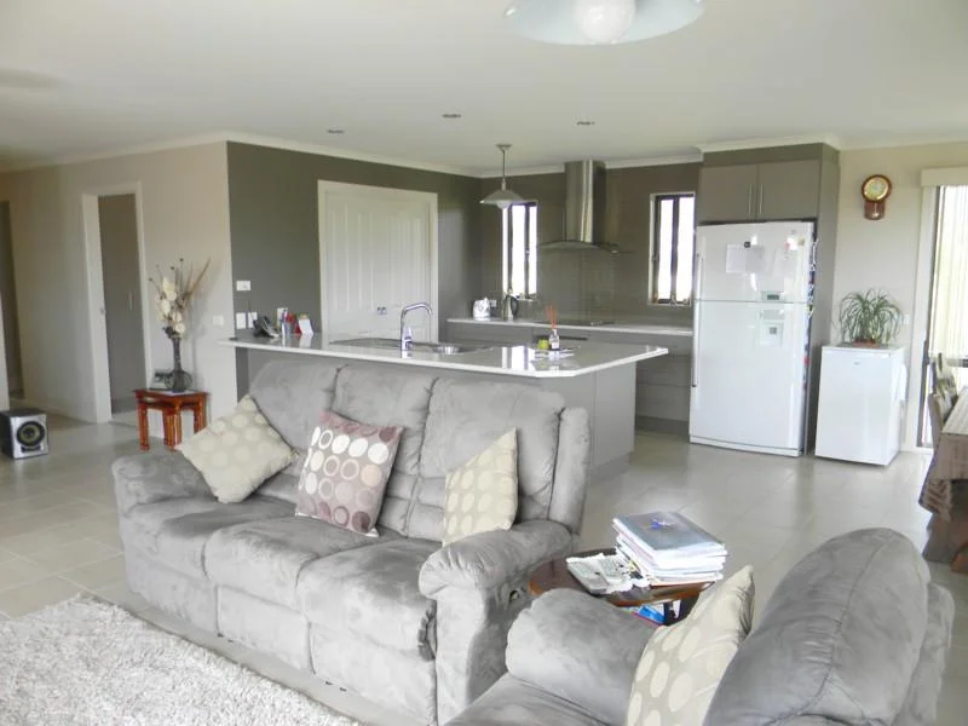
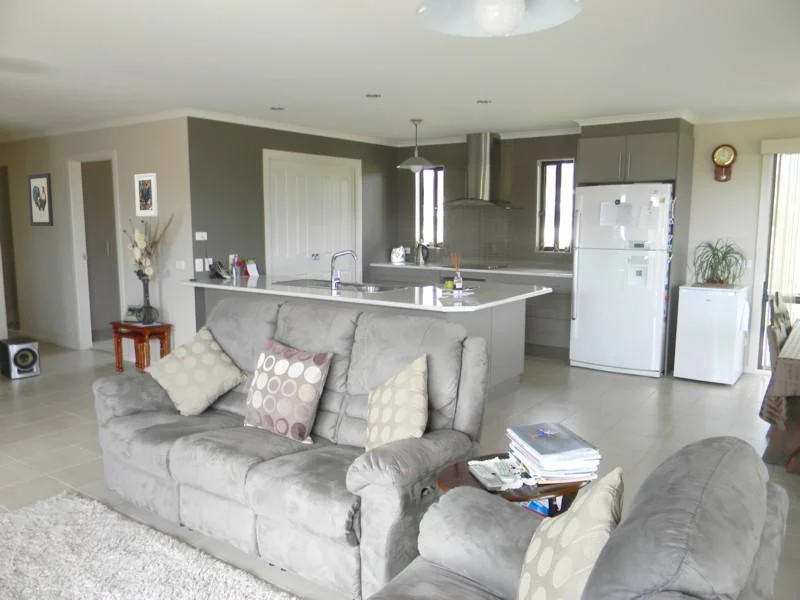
+ wall art [27,172,54,227]
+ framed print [133,172,159,218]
